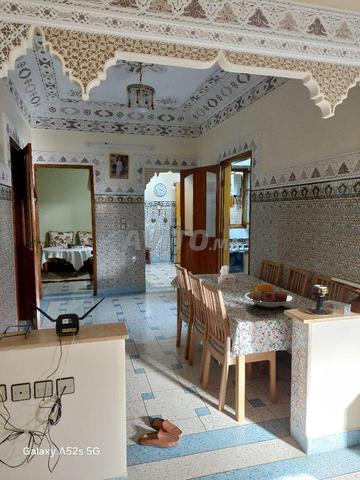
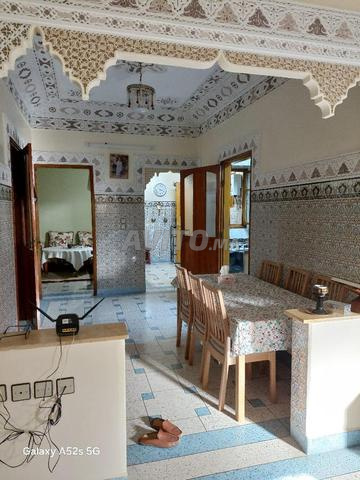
- fruit bowl [244,282,294,308]
